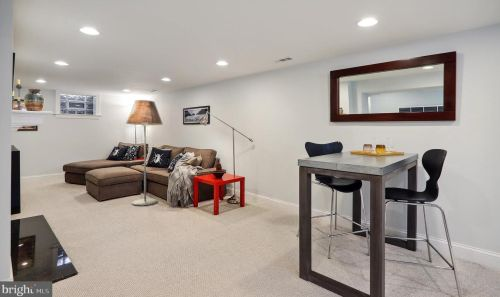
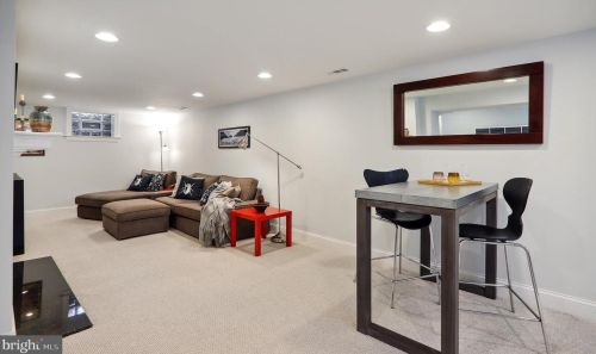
- floor lamp [125,99,163,206]
